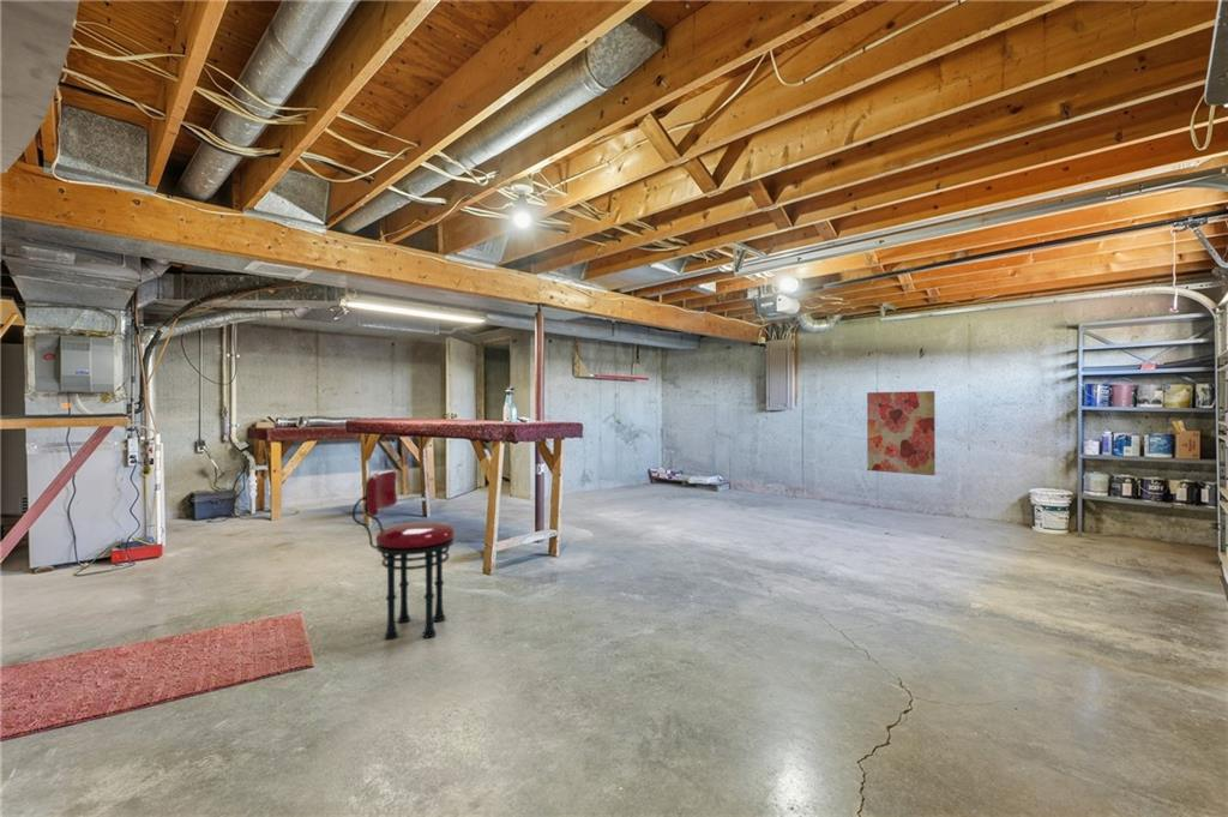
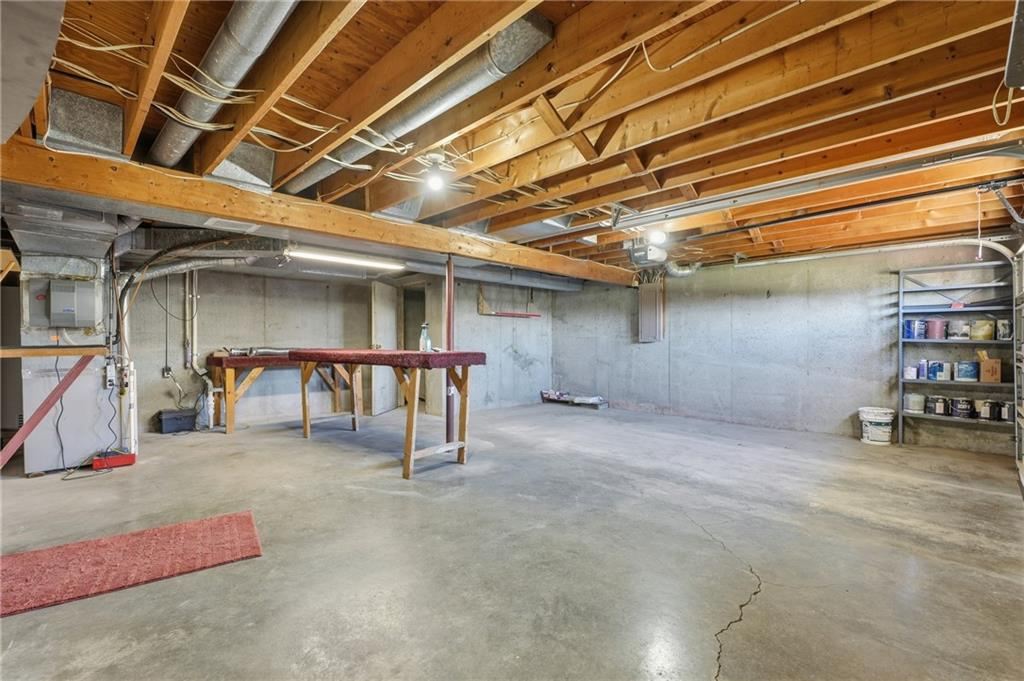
- wall art [866,390,937,476]
- stool [351,469,456,641]
